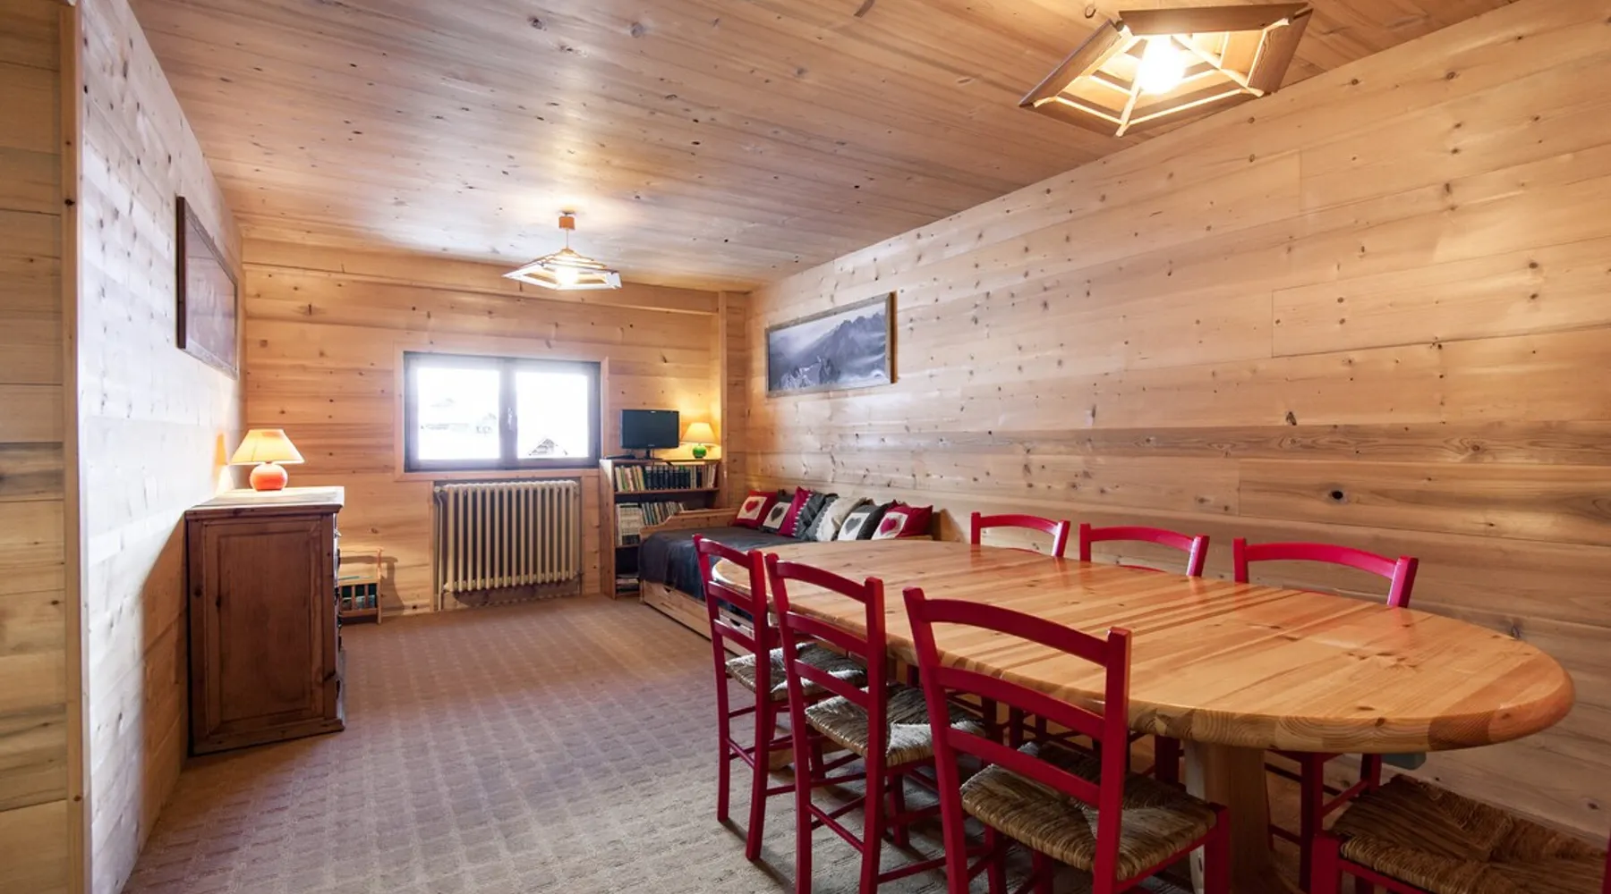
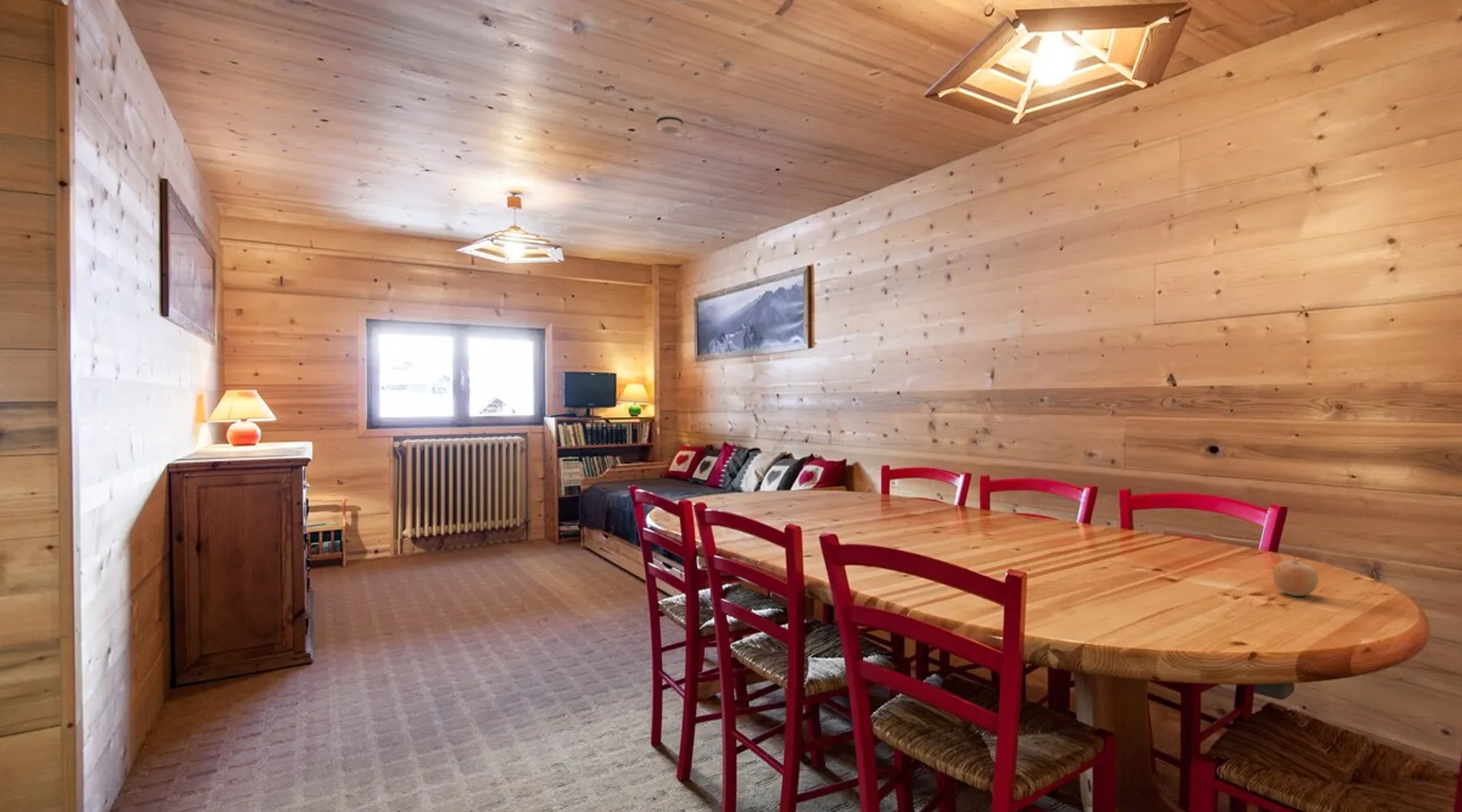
+ fruit [1272,555,1319,597]
+ smoke detector [655,109,685,135]
